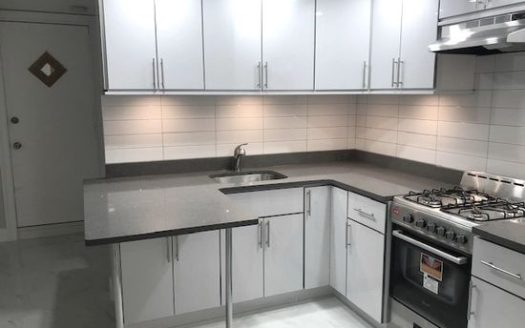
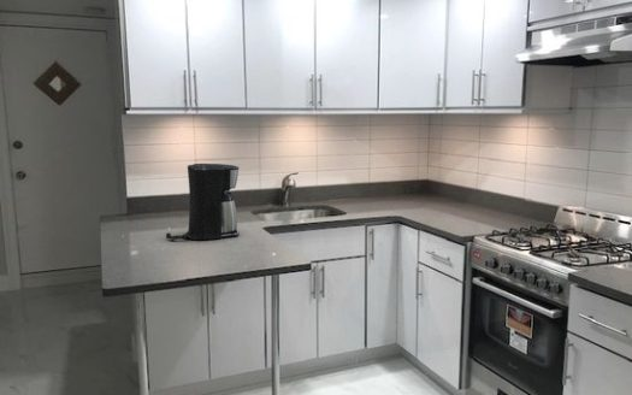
+ coffee maker [165,163,241,241]
